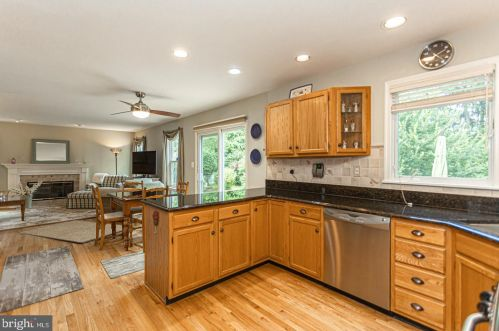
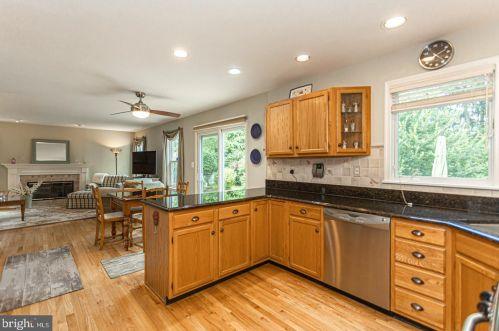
- rug [17,219,123,244]
